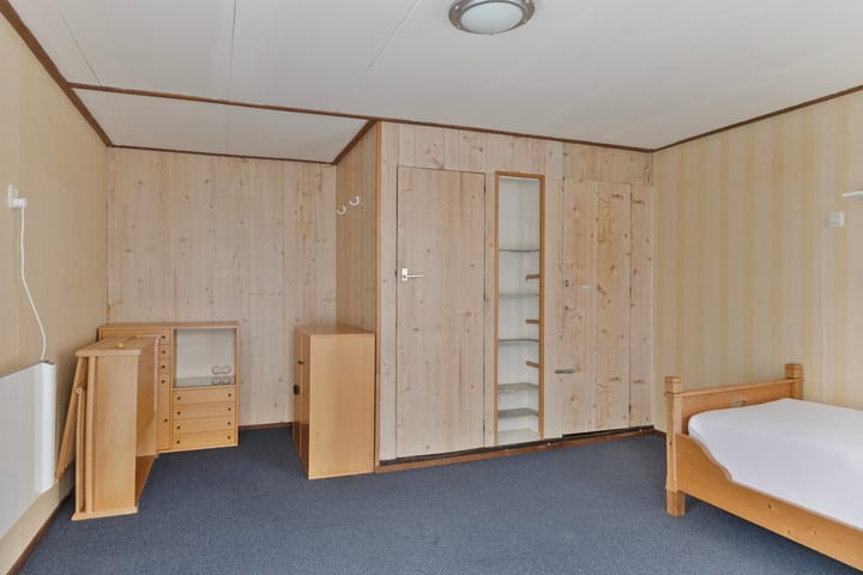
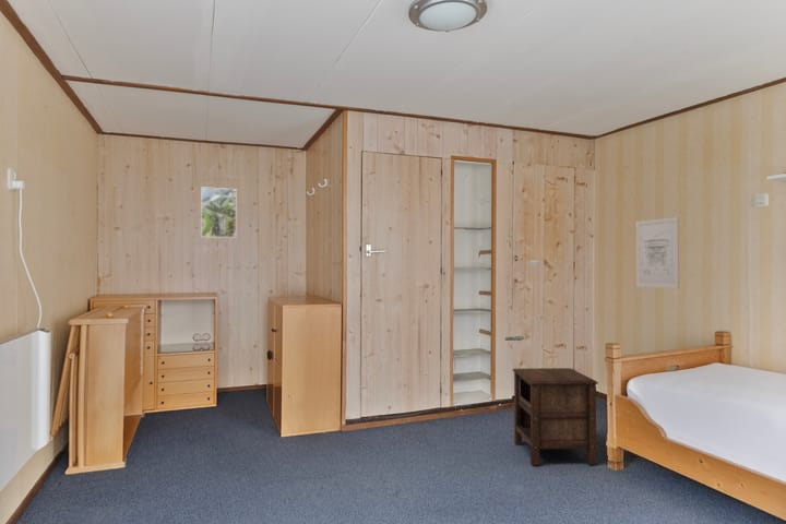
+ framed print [200,186,238,239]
+ wall art [635,216,680,289]
+ nightstand [511,367,599,467]
